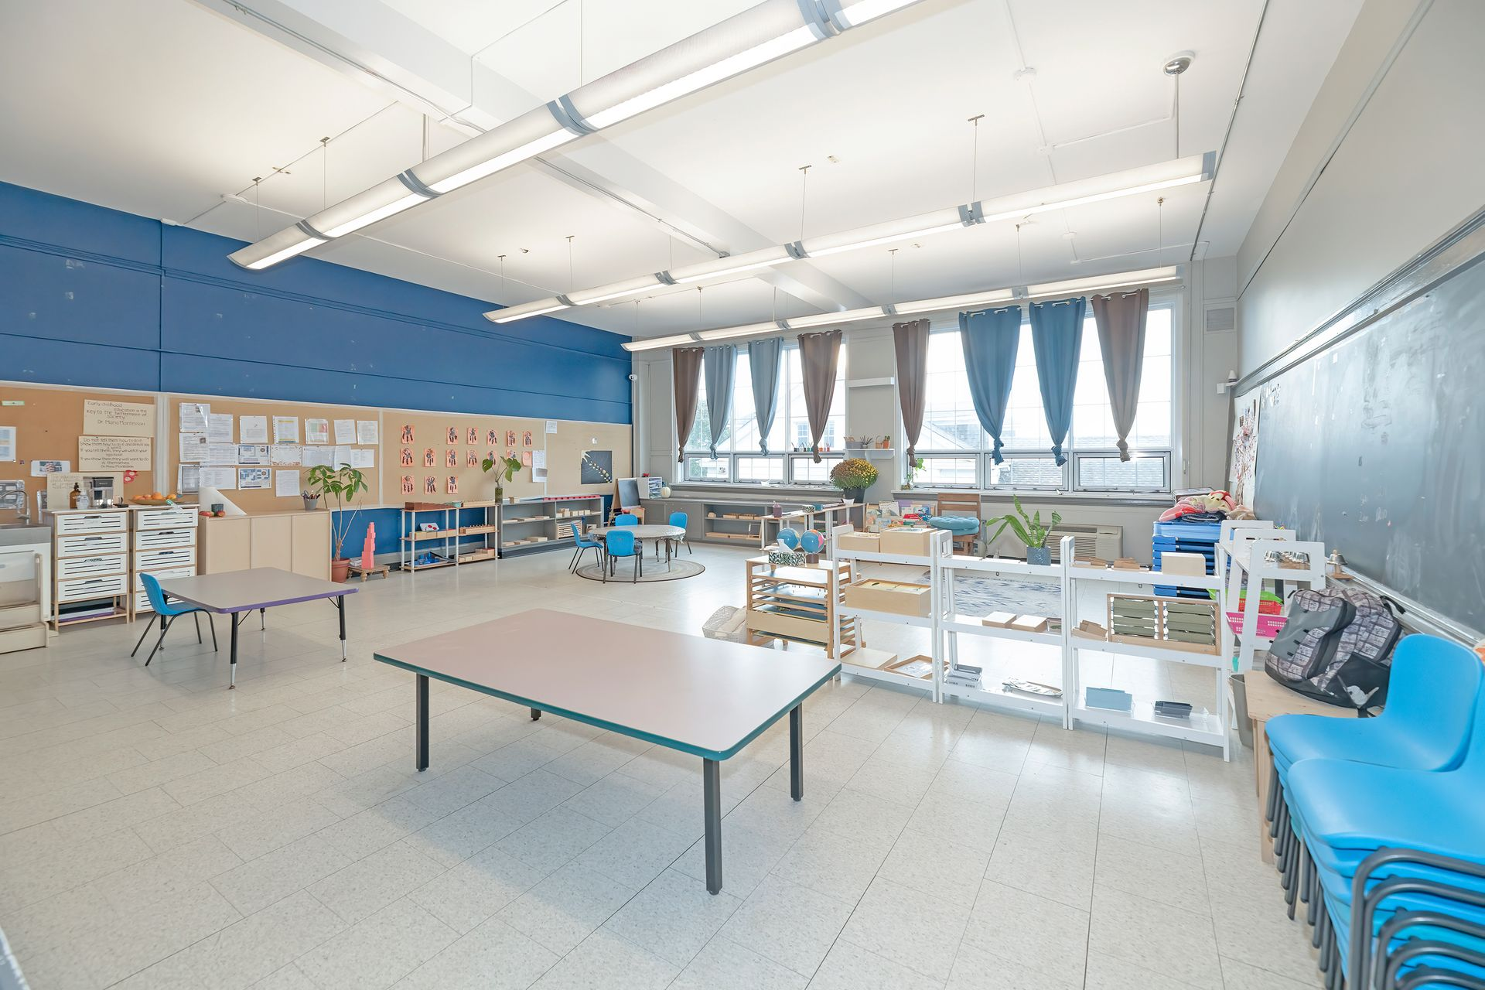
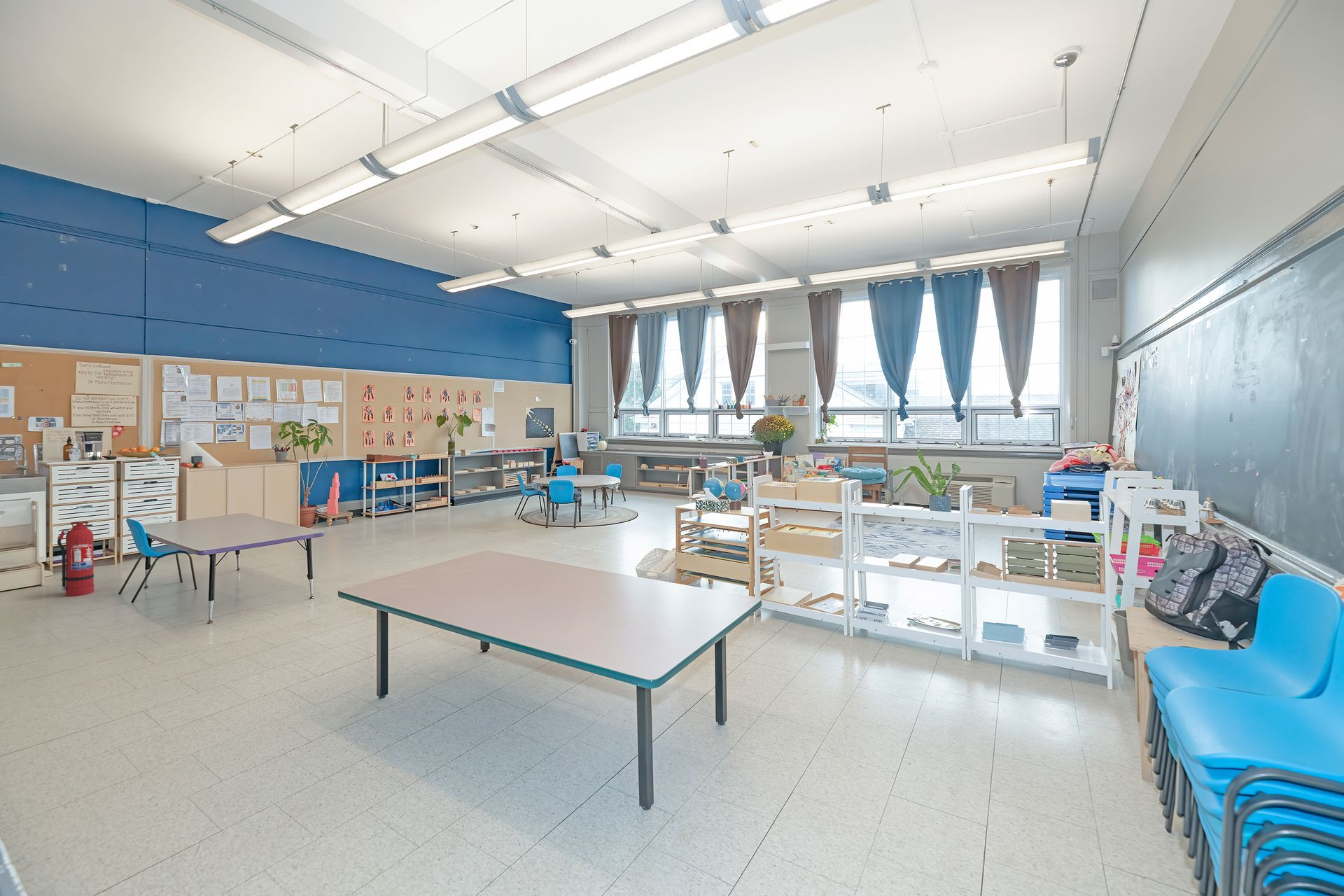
+ fire extinguisher [57,521,94,596]
